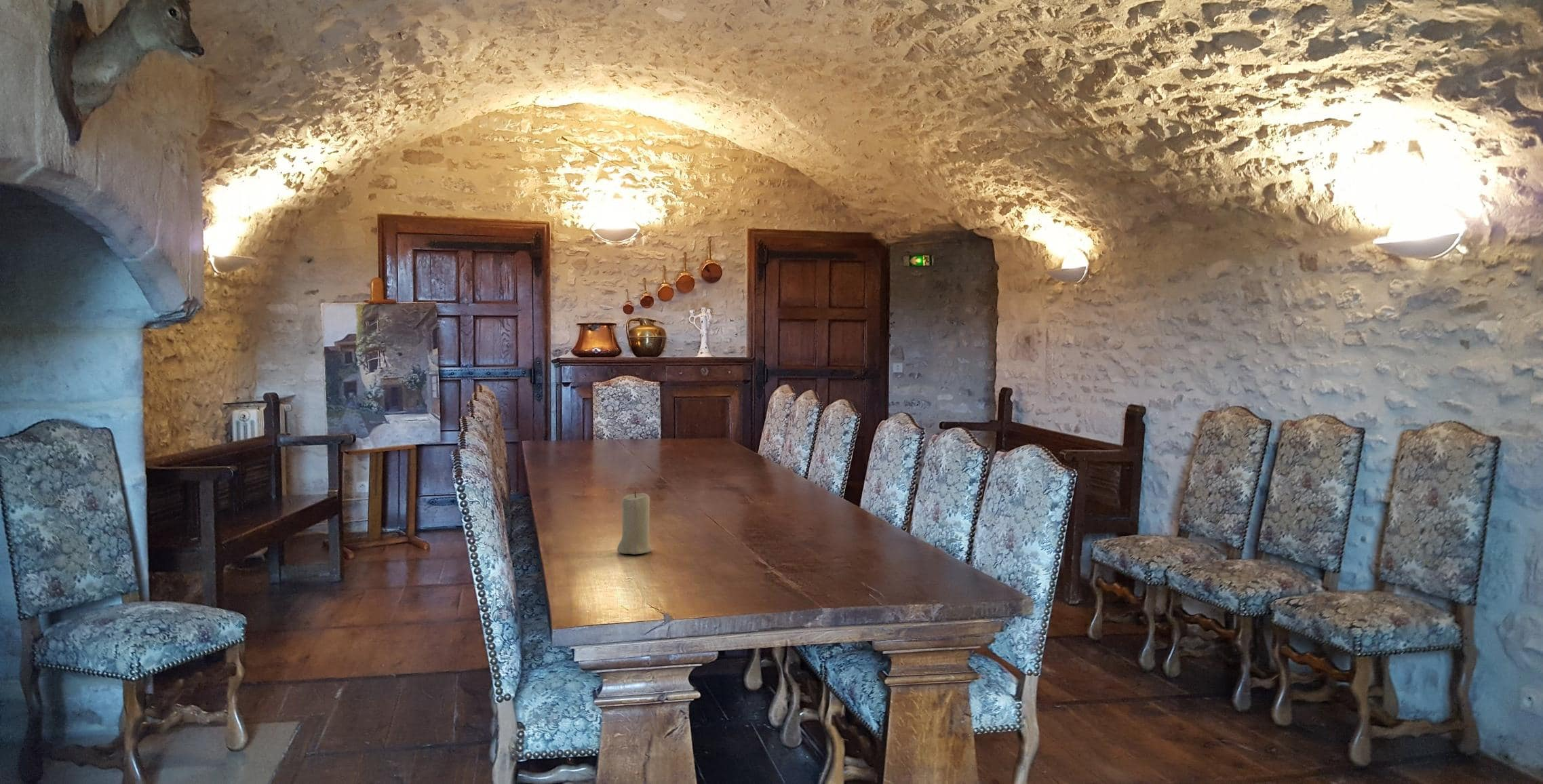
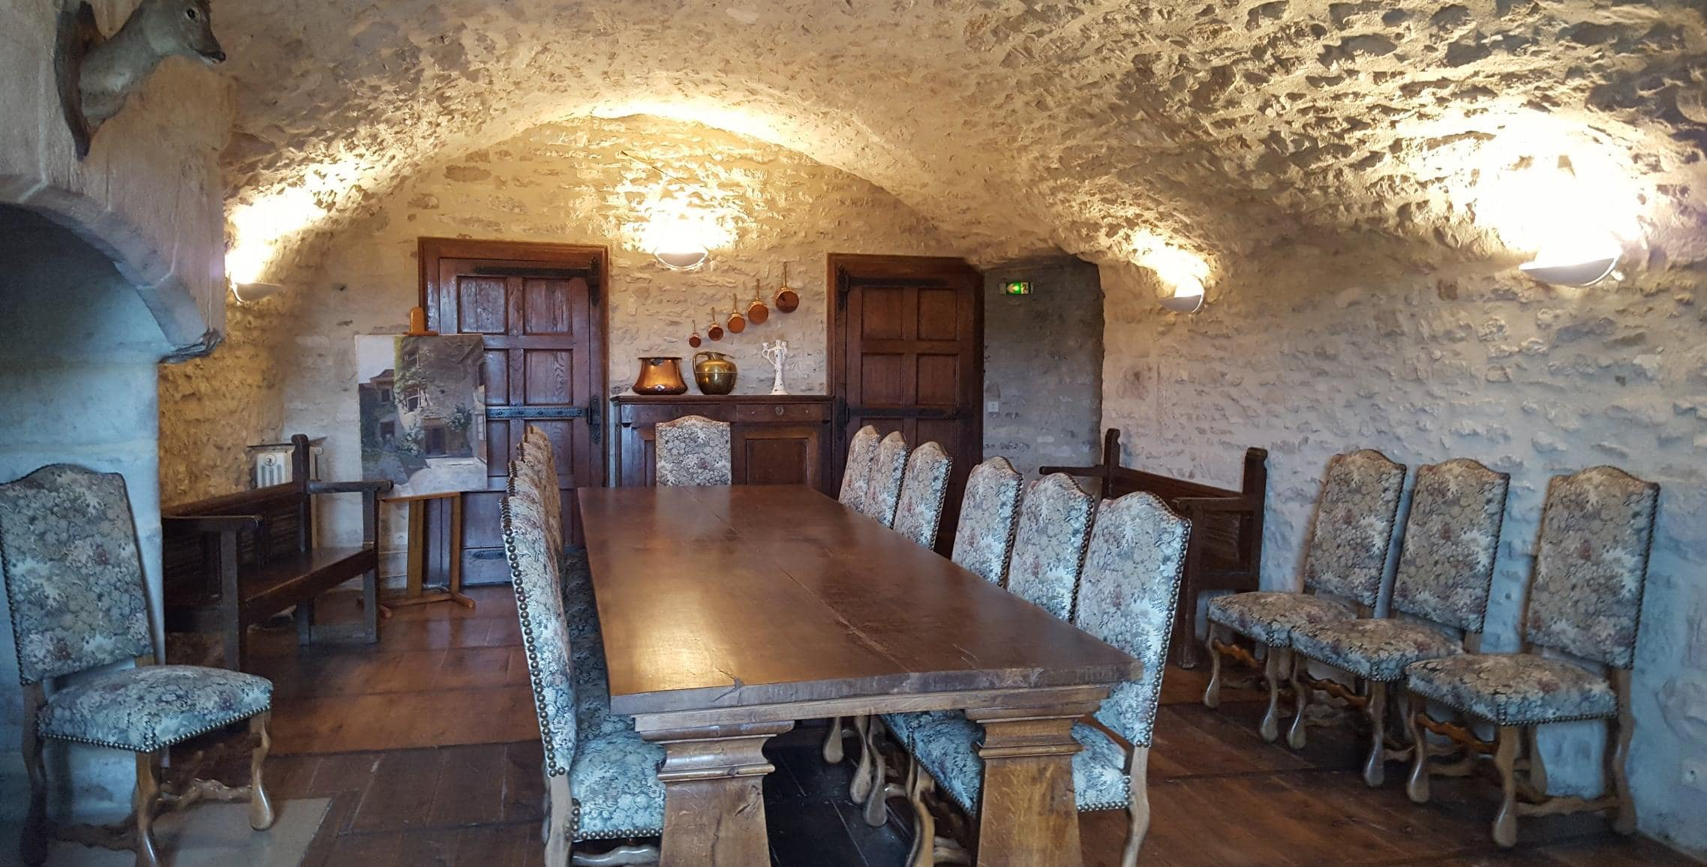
- candle [617,490,654,555]
